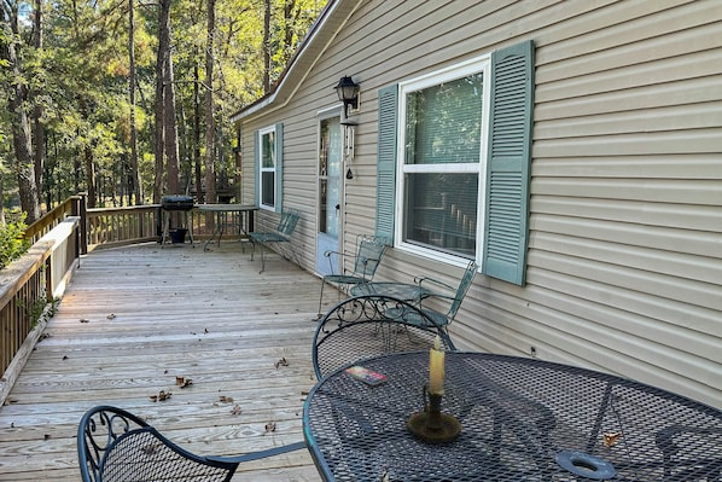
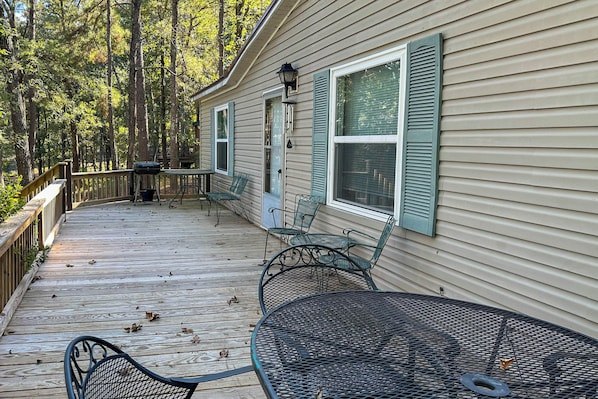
- candle holder [407,333,462,445]
- smartphone [343,365,389,387]
